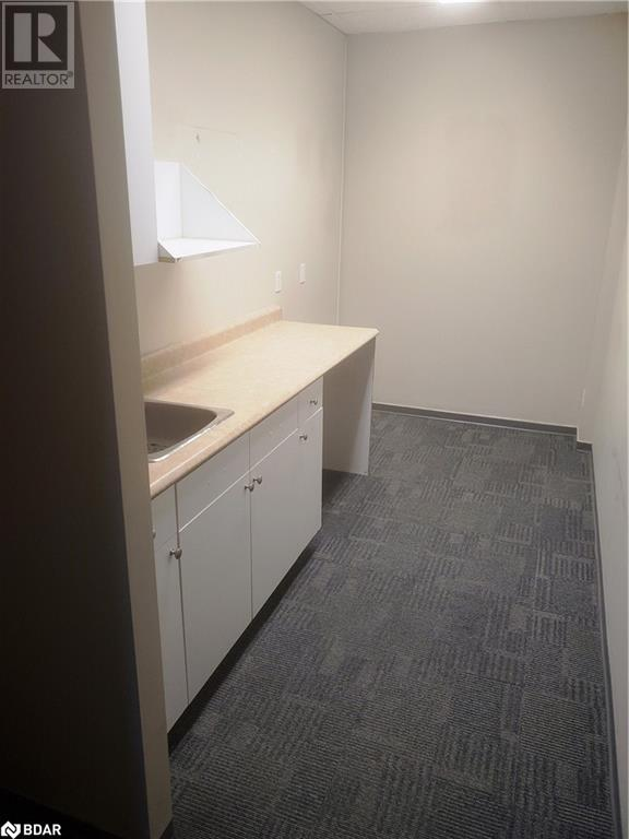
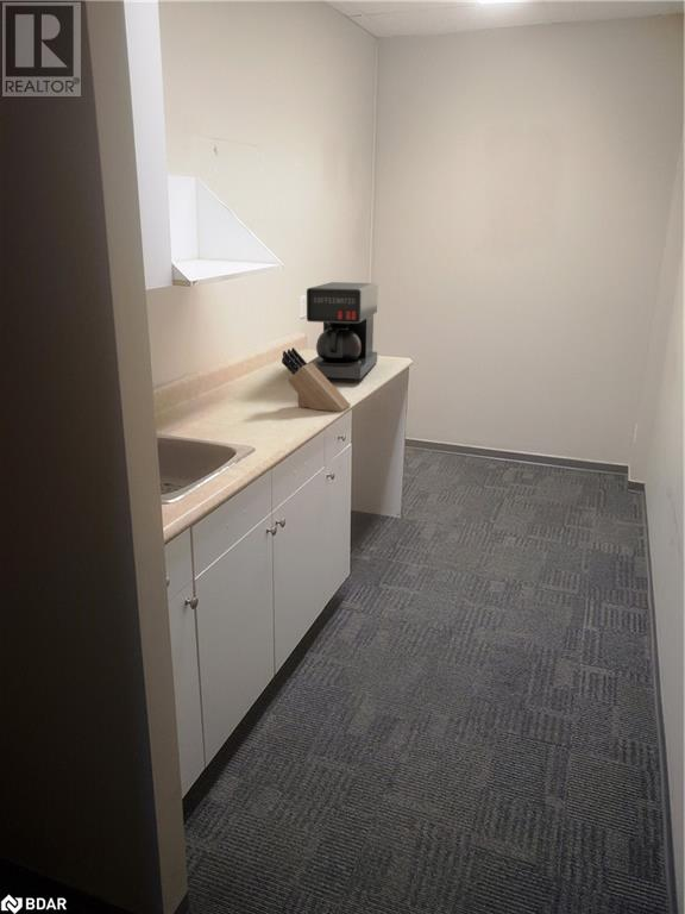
+ coffee maker [306,281,379,382]
+ knife block [281,346,352,413]
